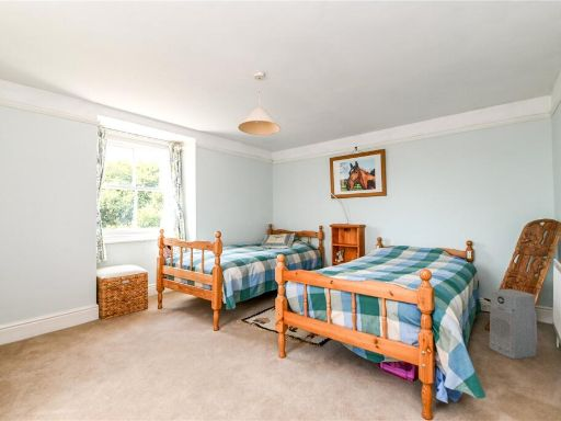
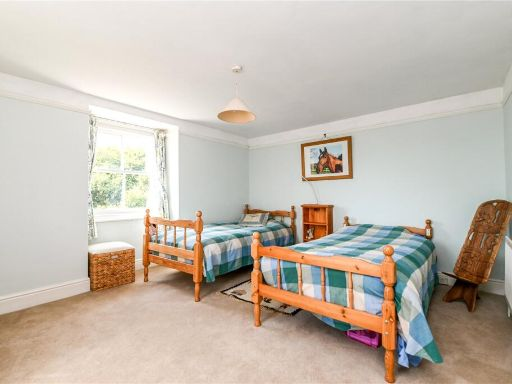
- air purifier [489,288,538,361]
